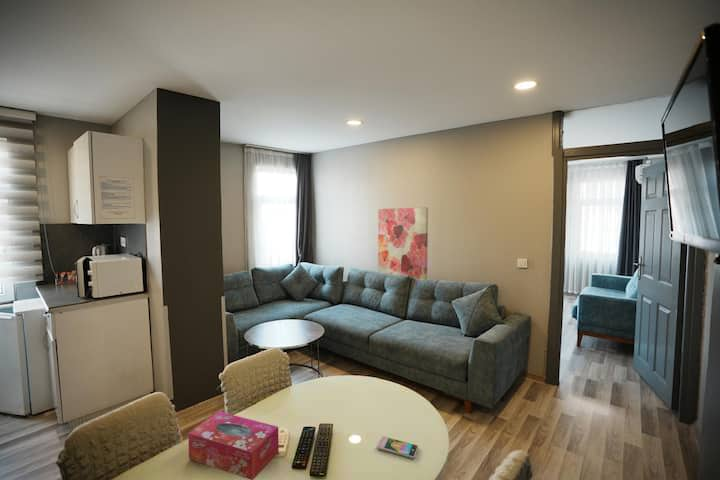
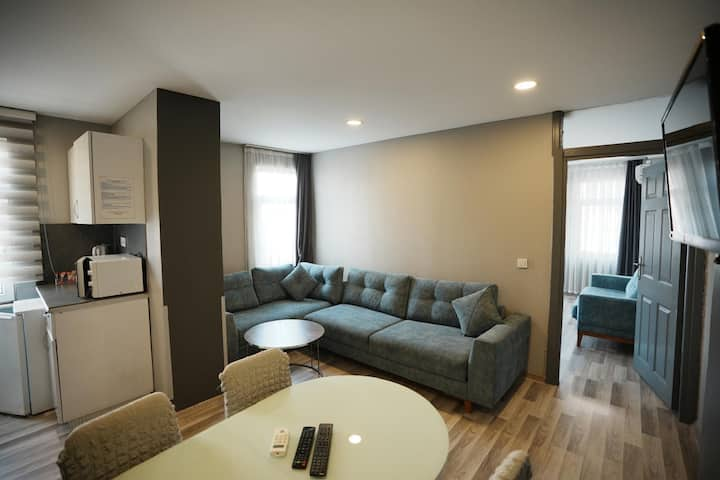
- tissue box [187,411,280,480]
- smartphone [376,435,419,459]
- wall art [377,206,429,281]
